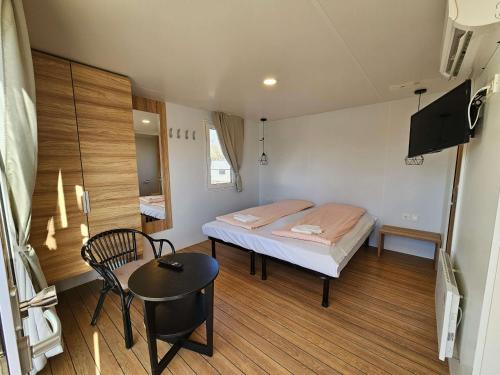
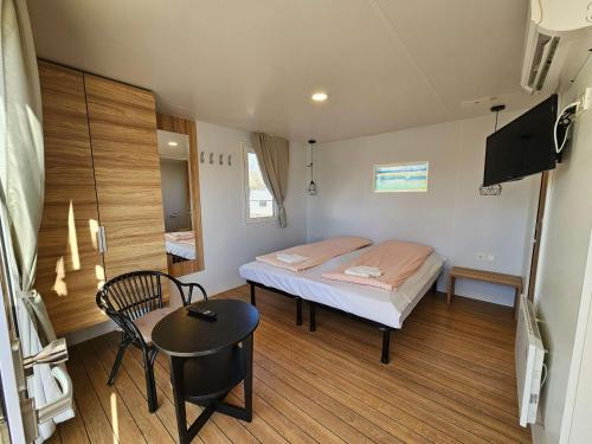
+ wall art [372,160,431,193]
